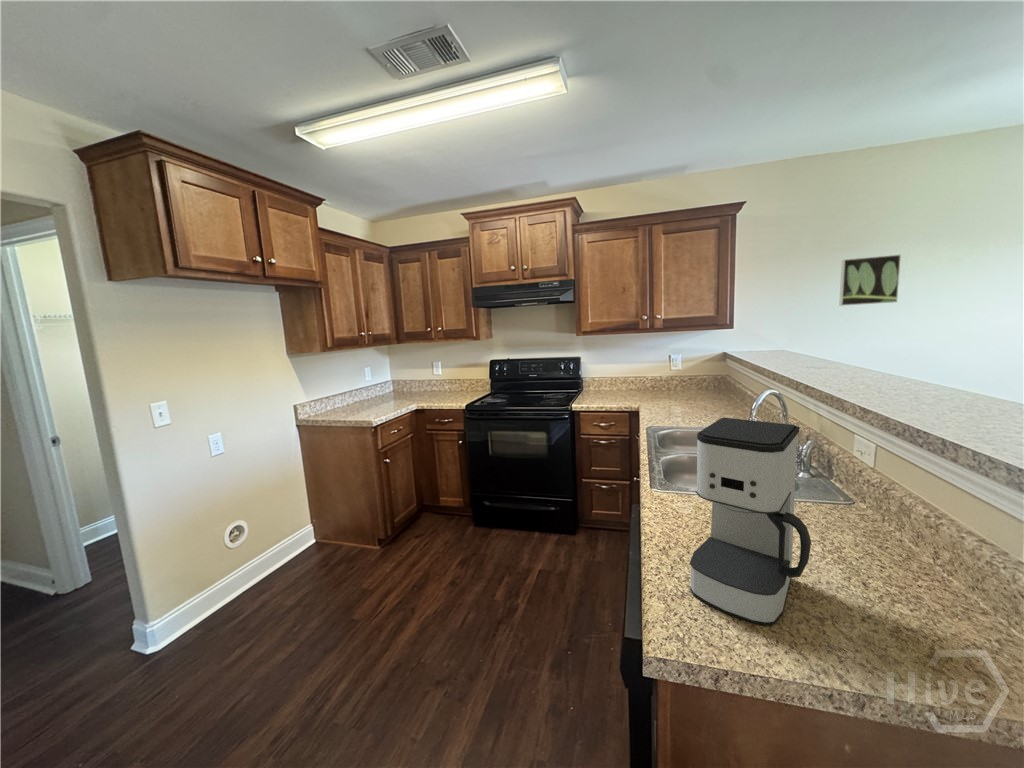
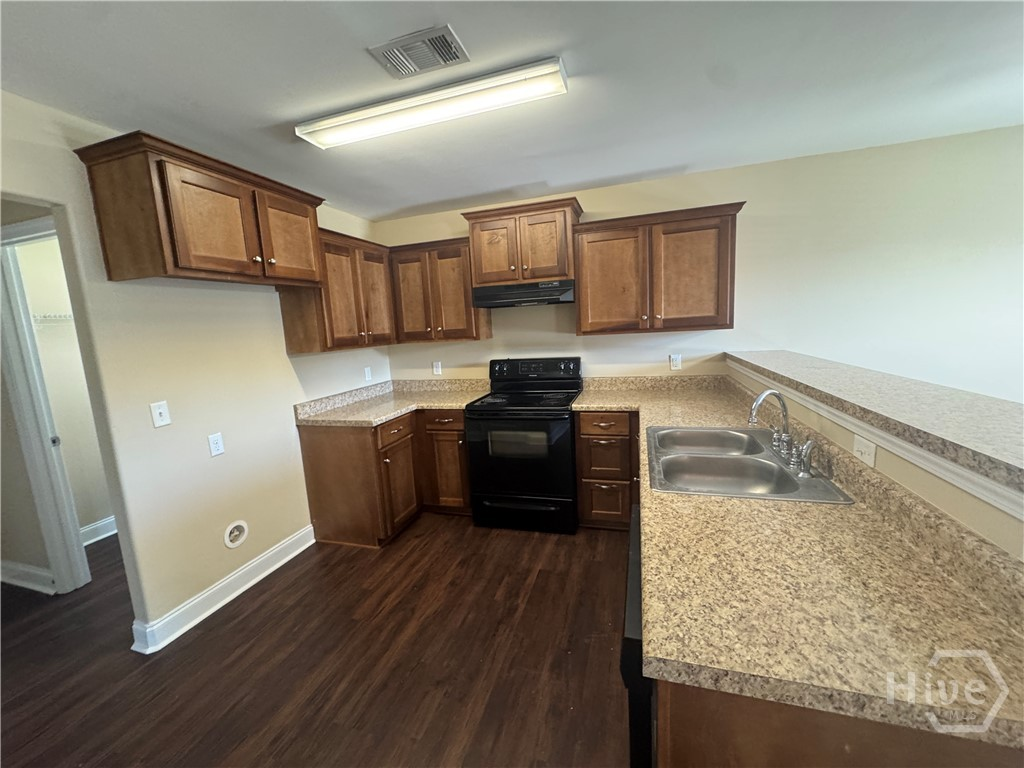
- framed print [838,254,902,307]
- coffee maker [689,417,812,626]
